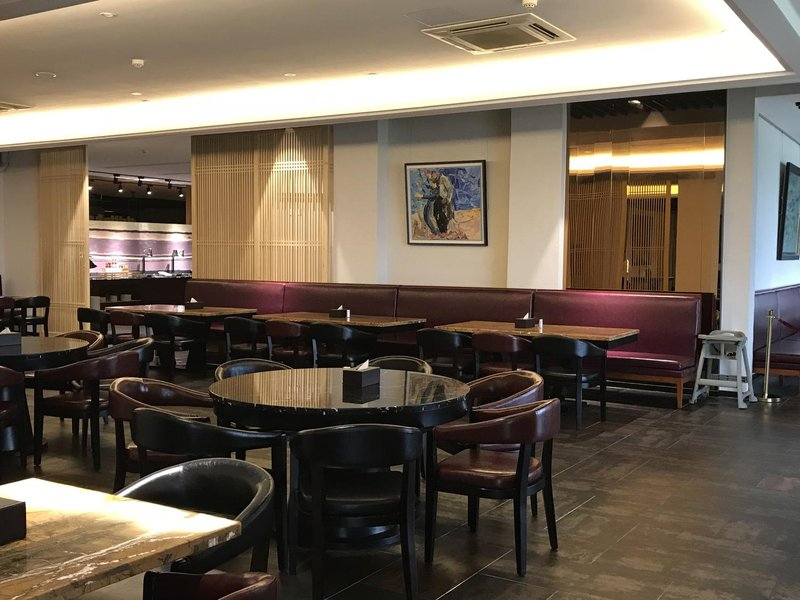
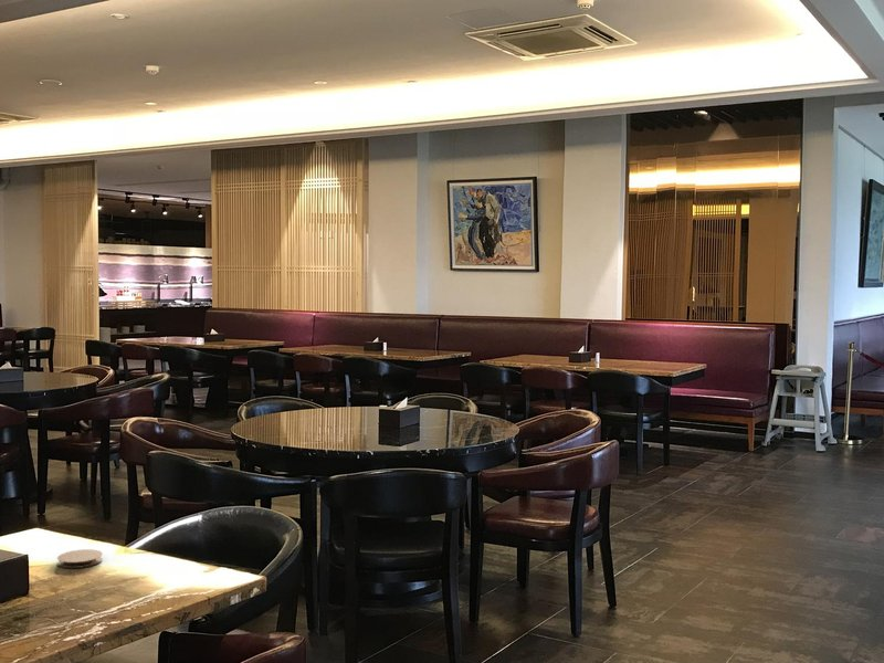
+ coaster [56,548,104,569]
